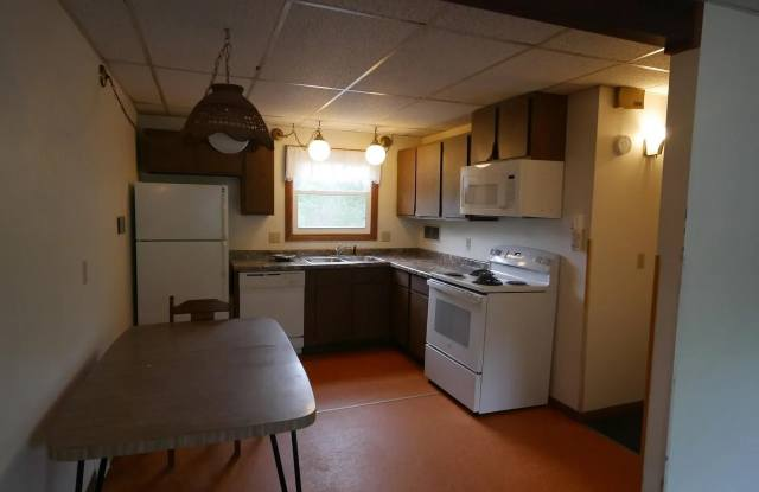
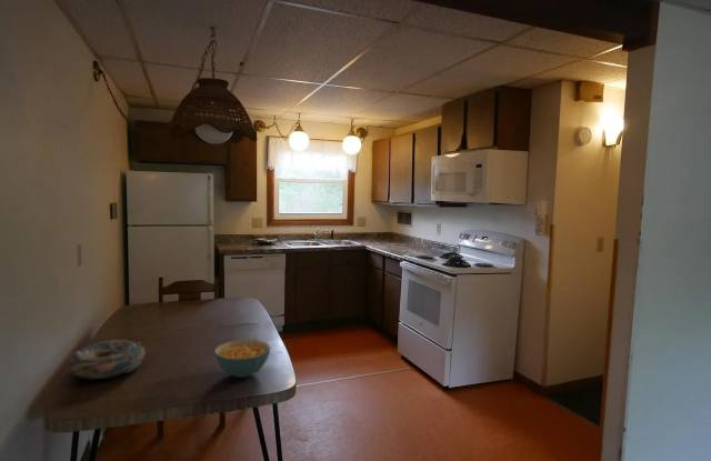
+ decorative bowl [68,339,147,380]
+ cereal bowl [213,339,271,379]
